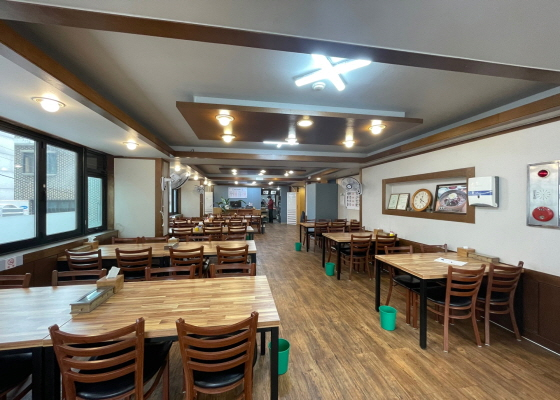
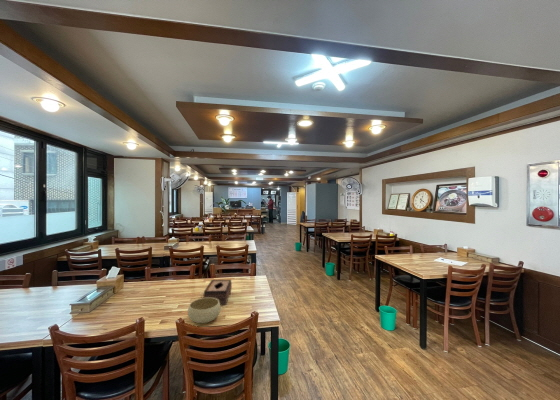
+ bowl [187,297,222,324]
+ tissue box [202,279,233,306]
